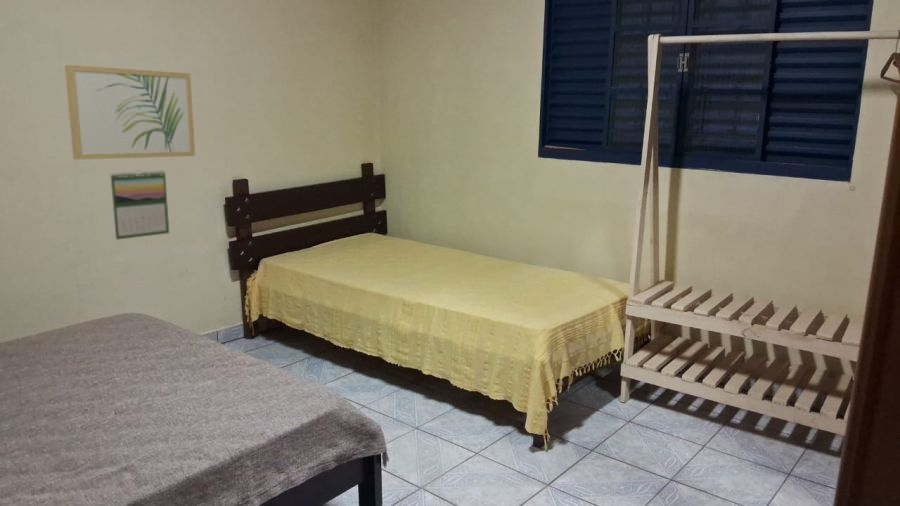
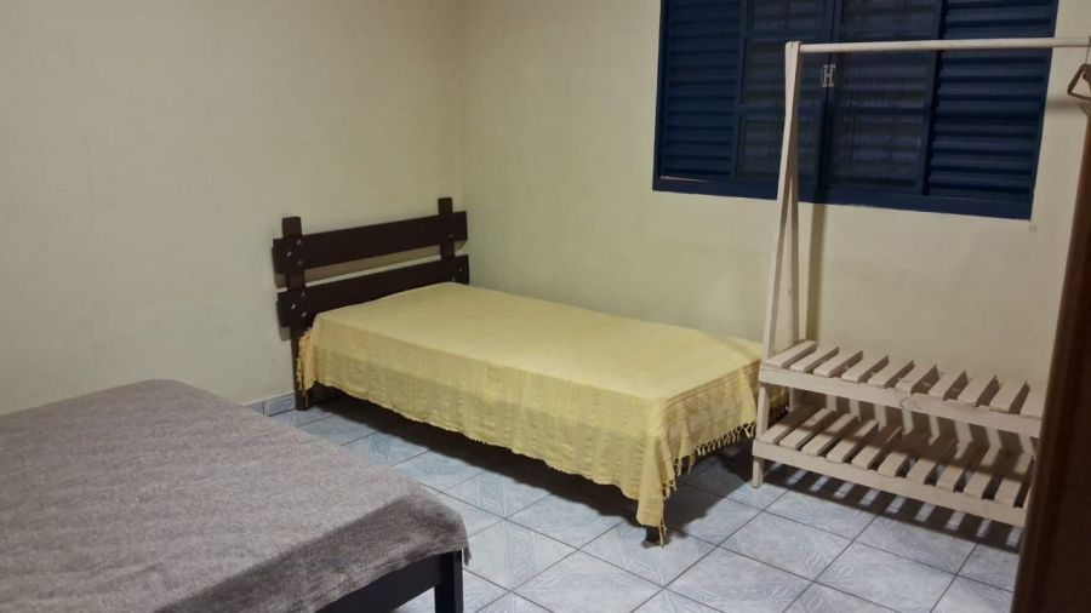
- calendar [109,170,170,241]
- wall art [64,64,196,161]
